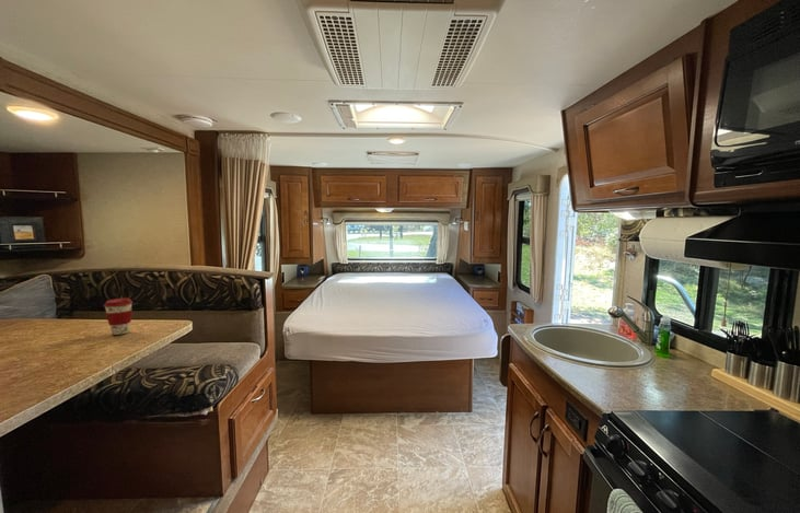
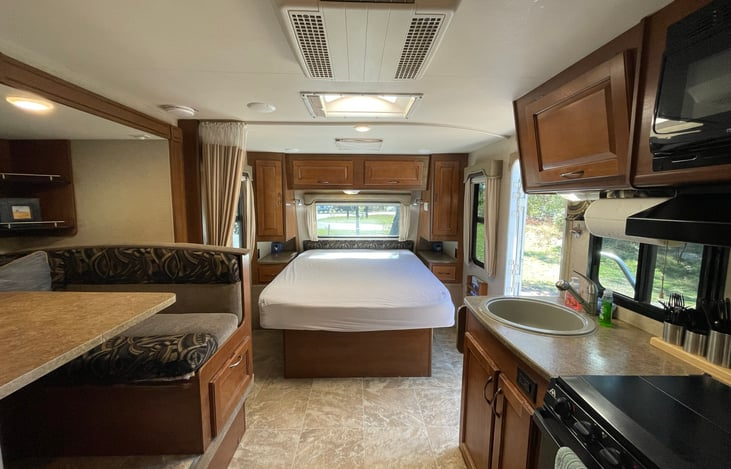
- coffee cup [103,298,134,336]
